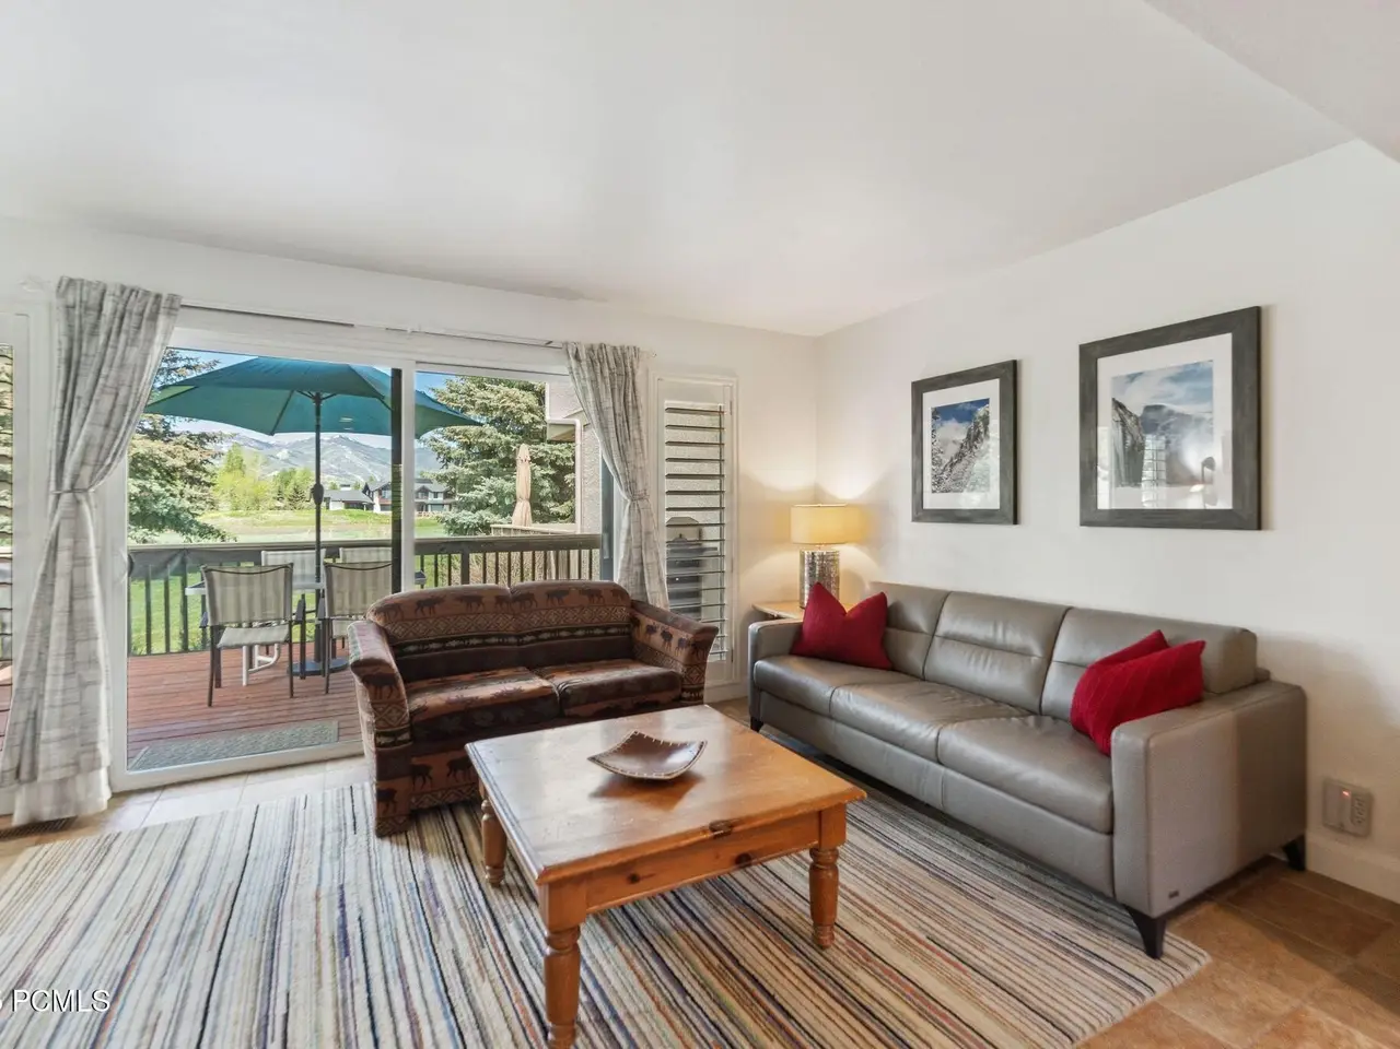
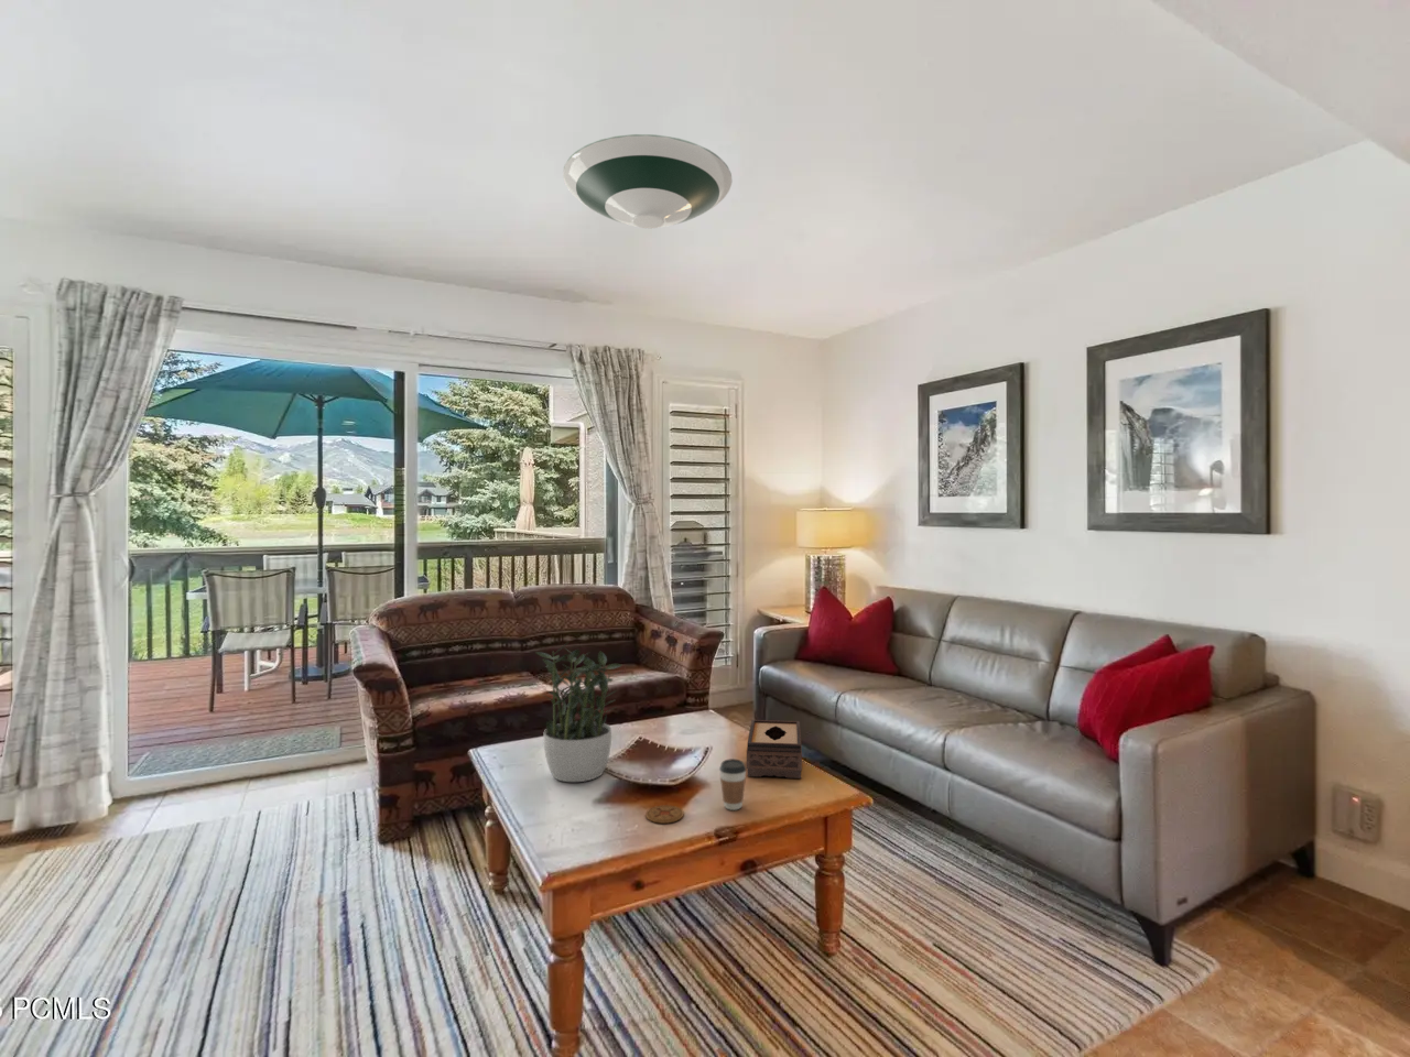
+ coffee cup [718,757,748,812]
+ tissue box [746,719,803,779]
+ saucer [562,133,733,230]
+ potted plant [534,640,624,783]
+ coaster [644,804,685,825]
